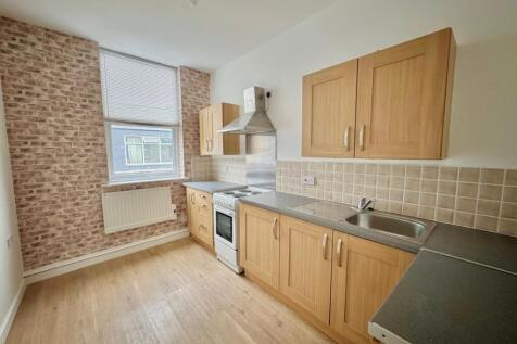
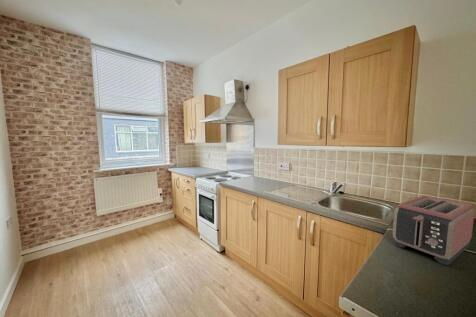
+ toaster [392,195,476,266]
